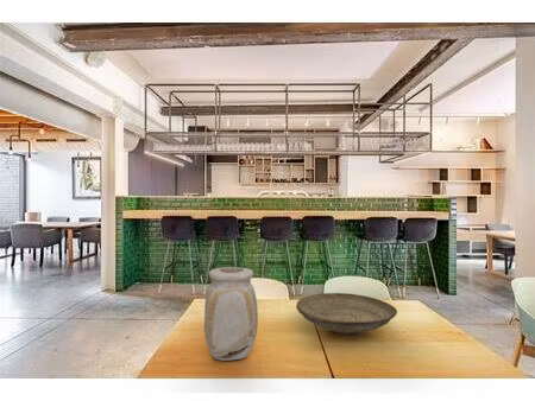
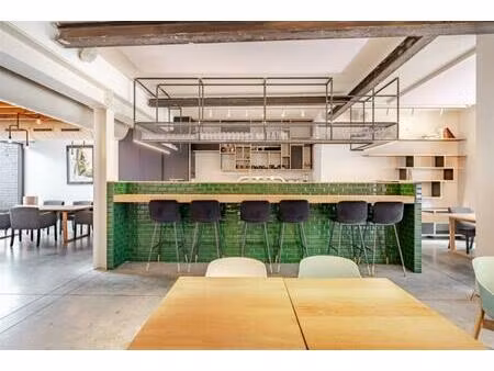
- vase [203,266,259,362]
- decorative bowl [295,292,398,337]
